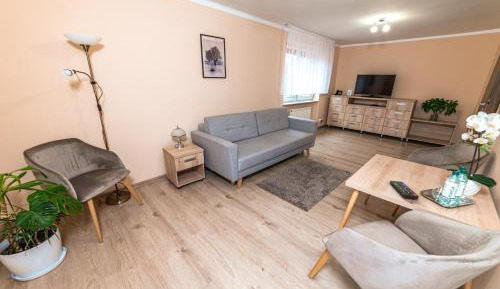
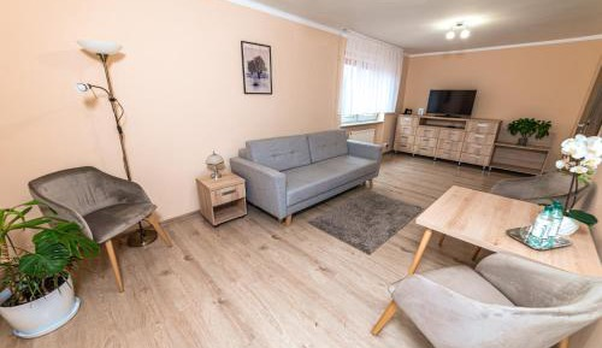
- remote control [389,180,420,200]
